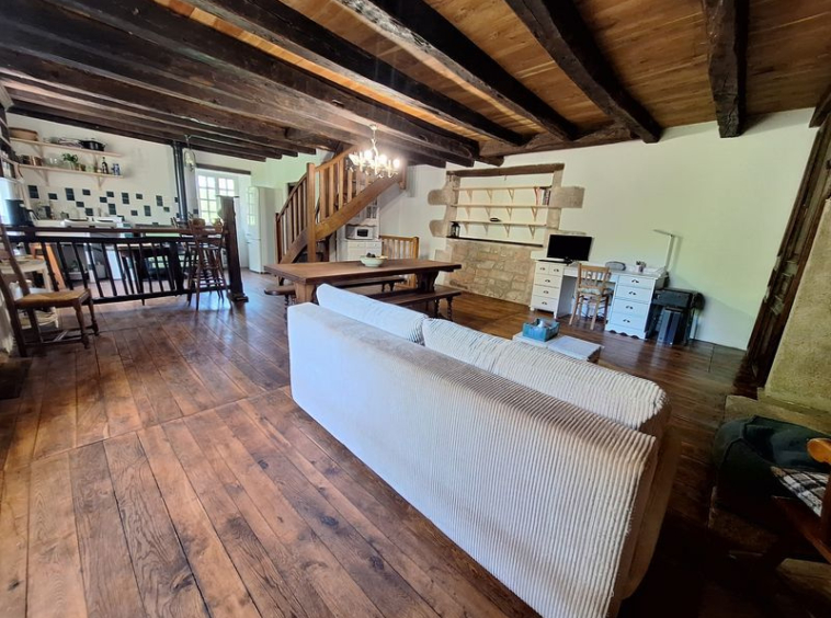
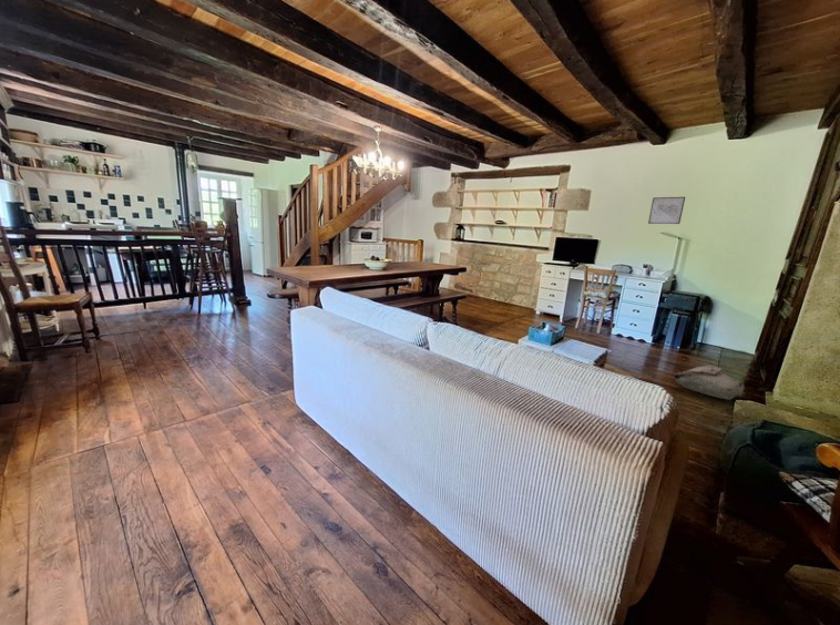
+ wall art [647,196,686,225]
+ bag [673,365,745,401]
